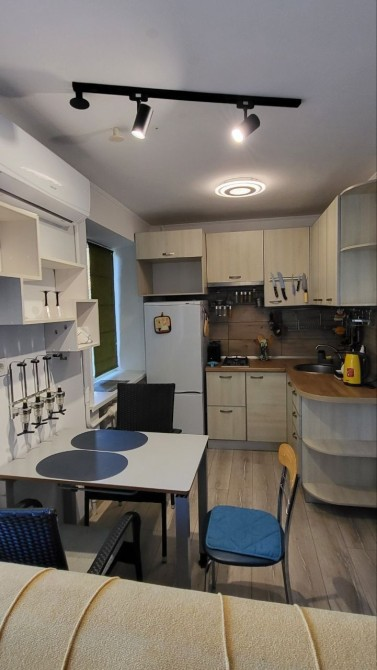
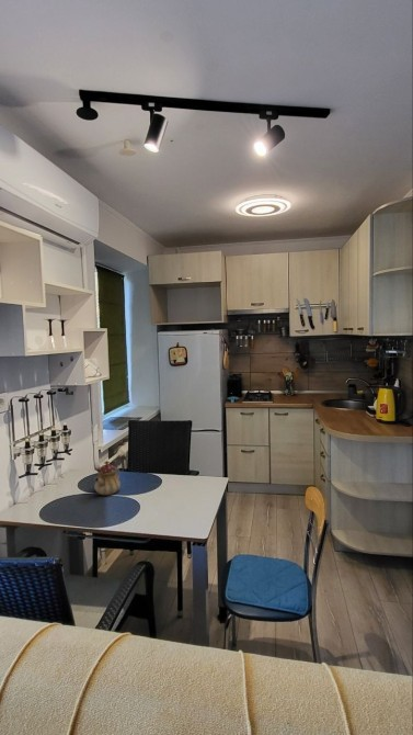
+ teapot [93,460,122,496]
